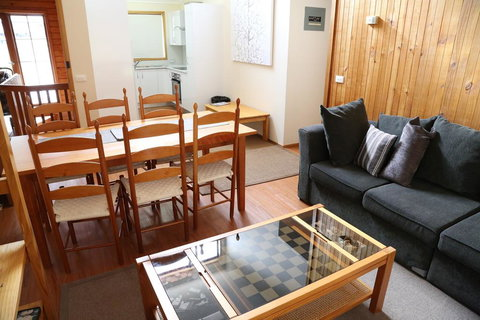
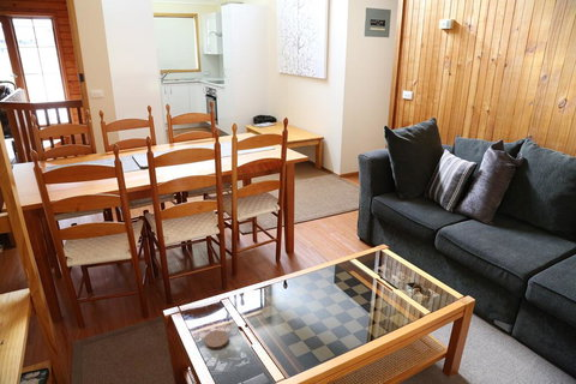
+ coaster [203,329,230,350]
